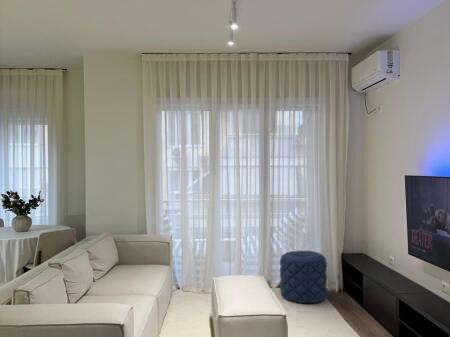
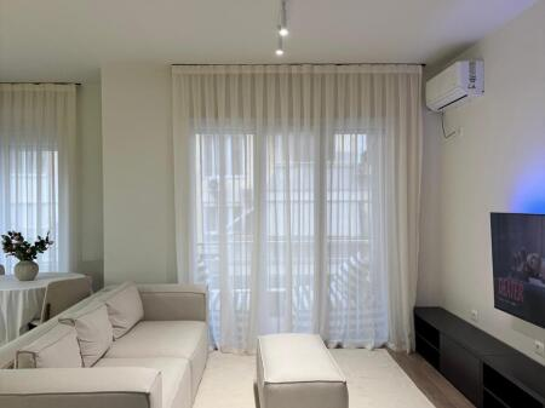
- pouf [279,250,328,304]
